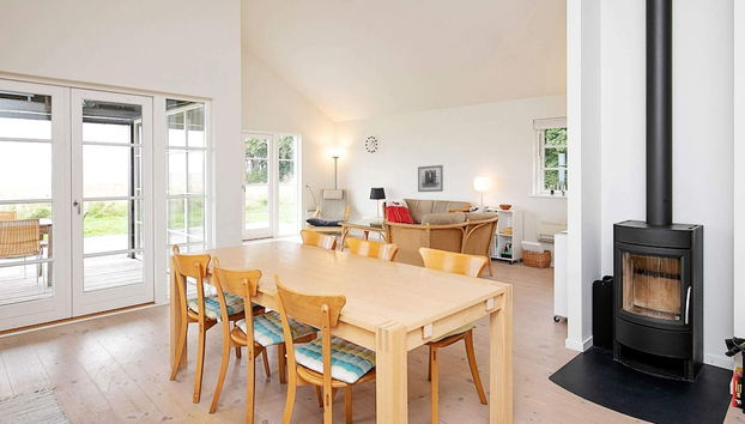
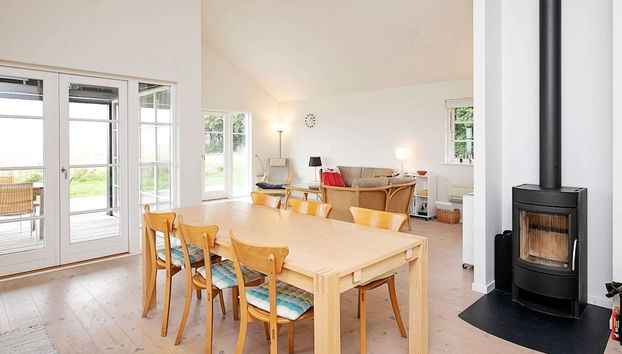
- wall art [417,164,444,193]
